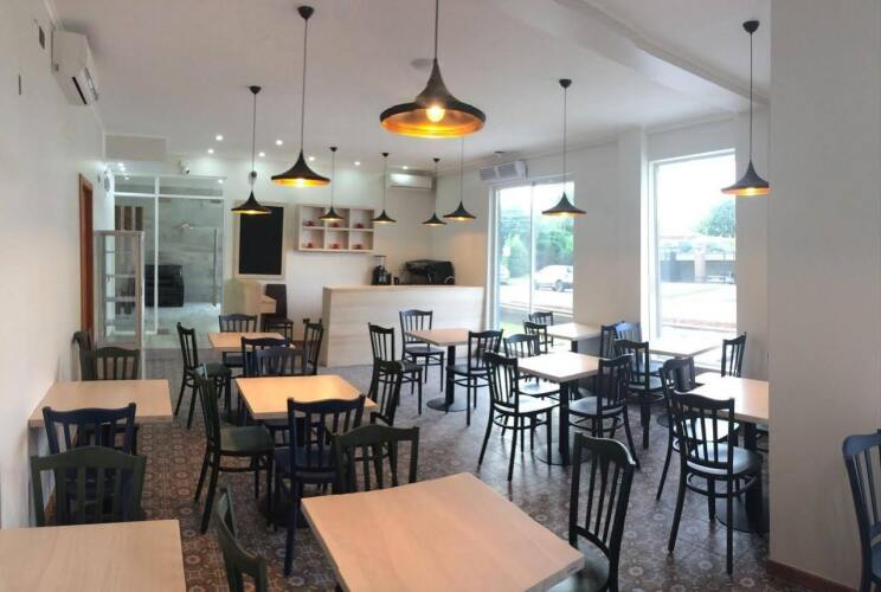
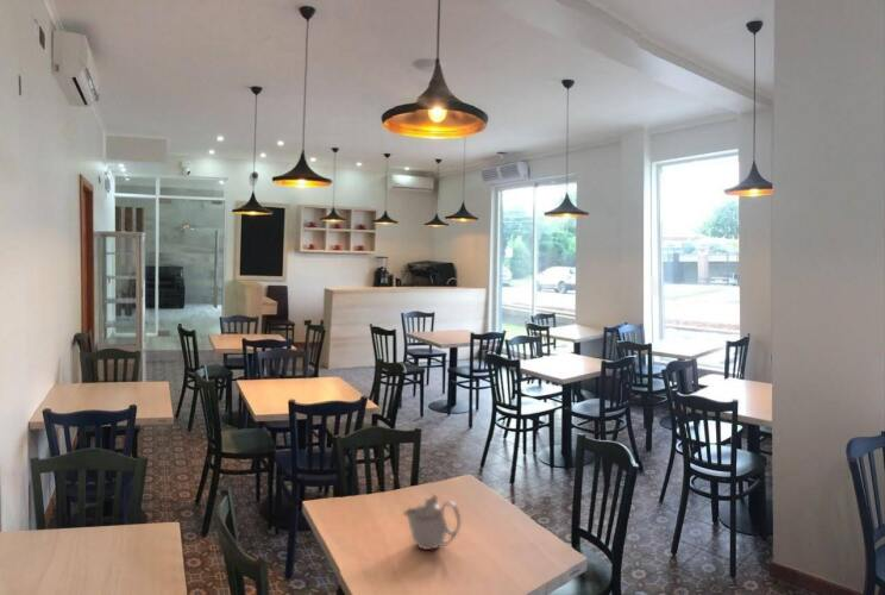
+ teapot [402,493,462,551]
